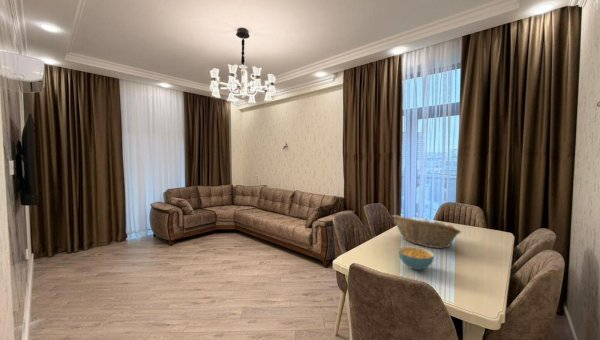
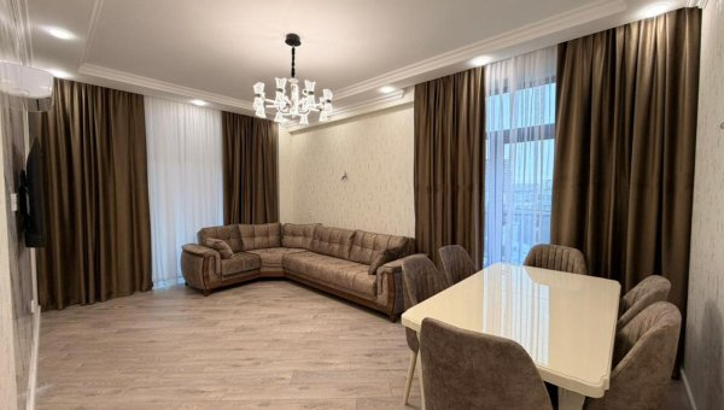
- fruit basket [391,214,462,249]
- cereal bowl [397,245,435,271]
